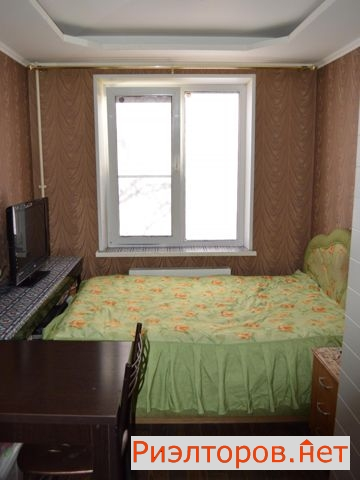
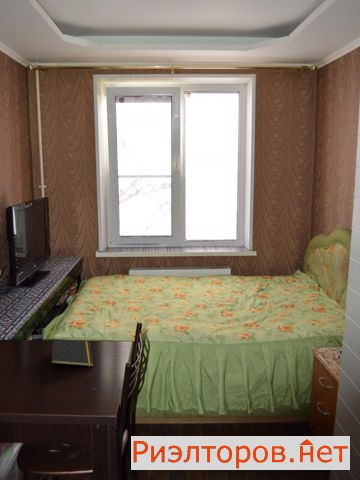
+ notepad [51,338,95,373]
